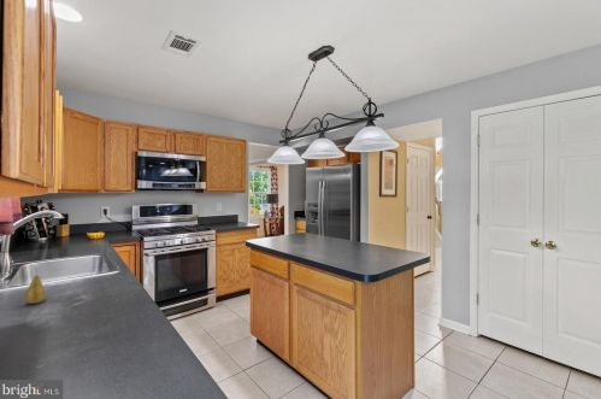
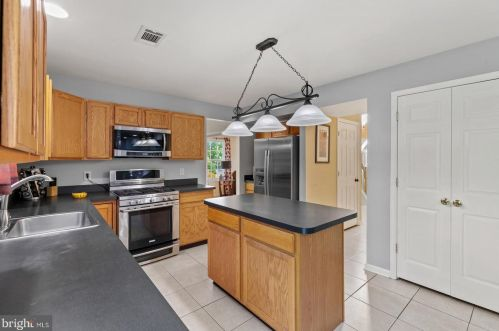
- fruit [23,274,47,305]
